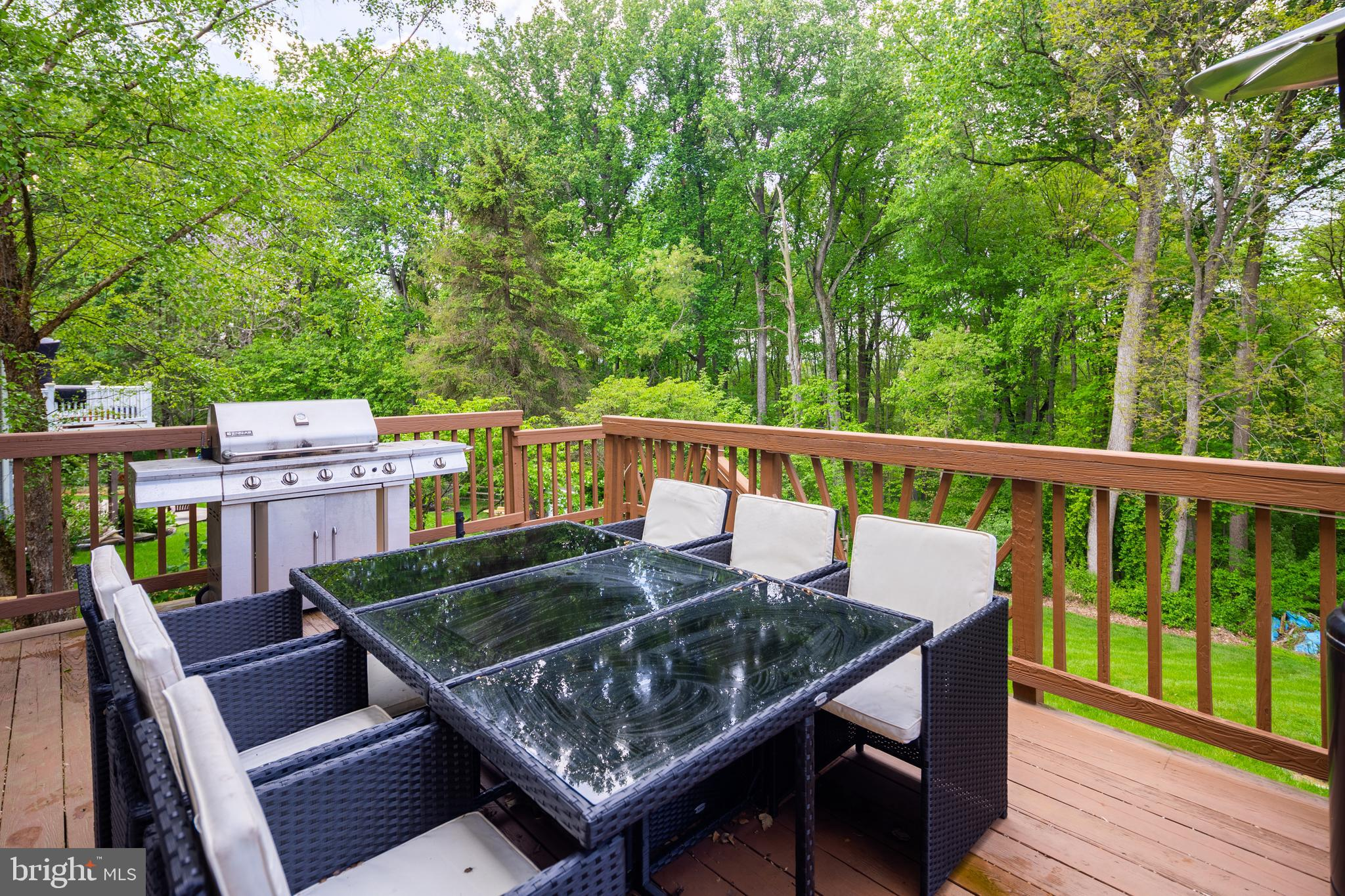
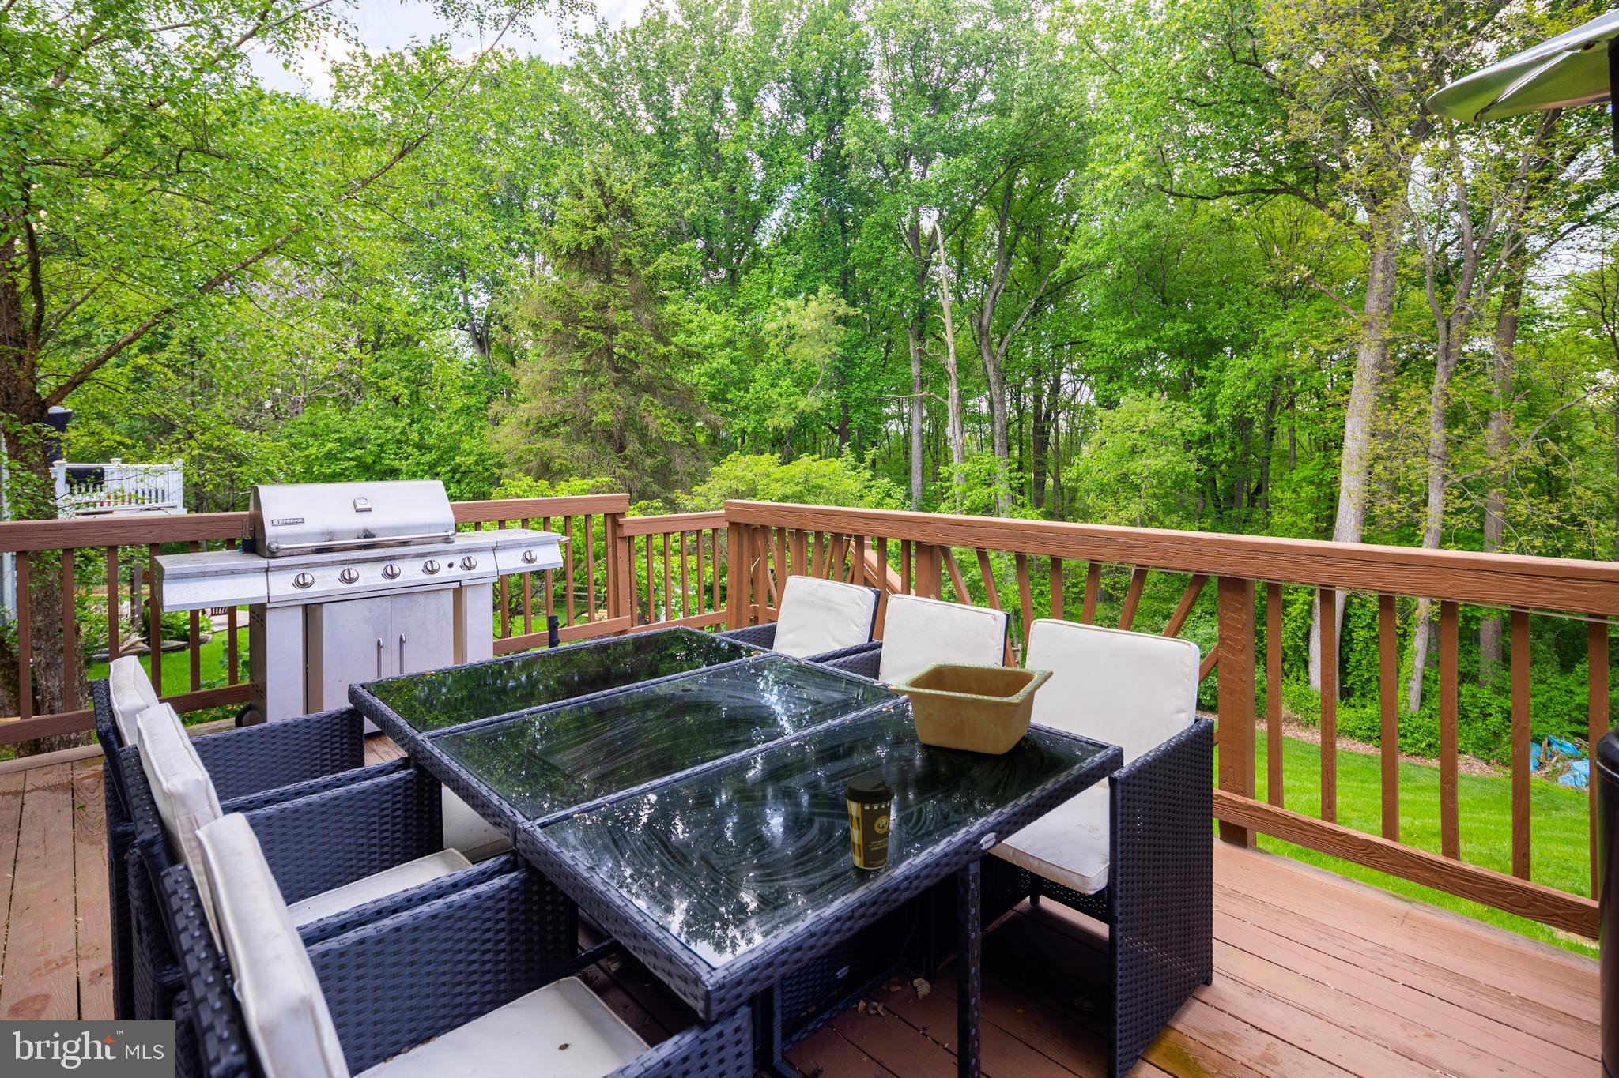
+ coffee cup [843,776,896,870]
+ serving bowl [888,661,1053,756]
